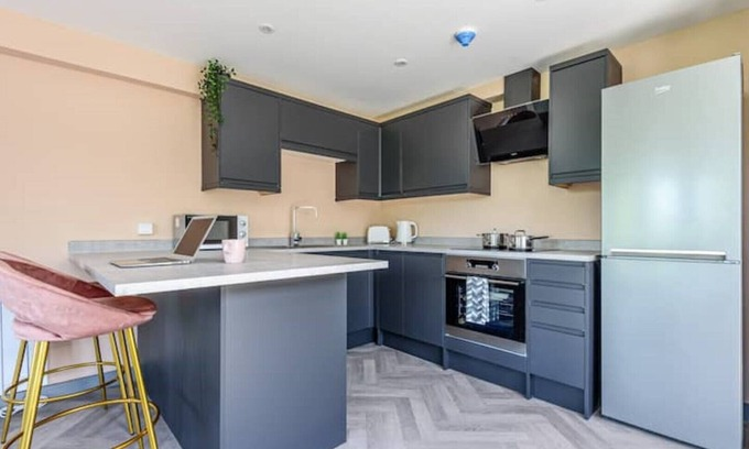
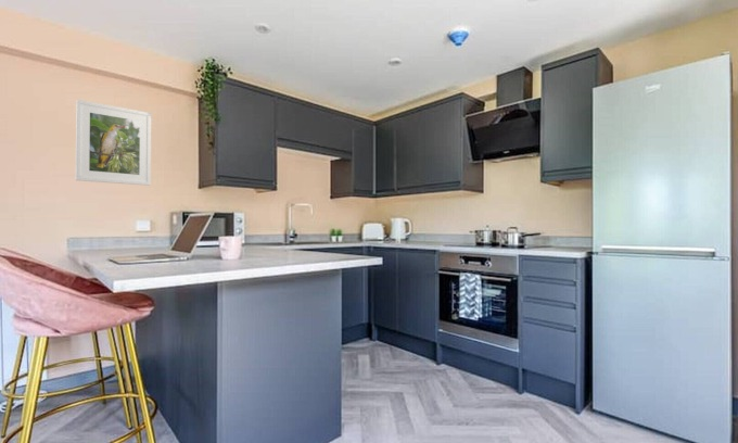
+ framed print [75,99,152,187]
